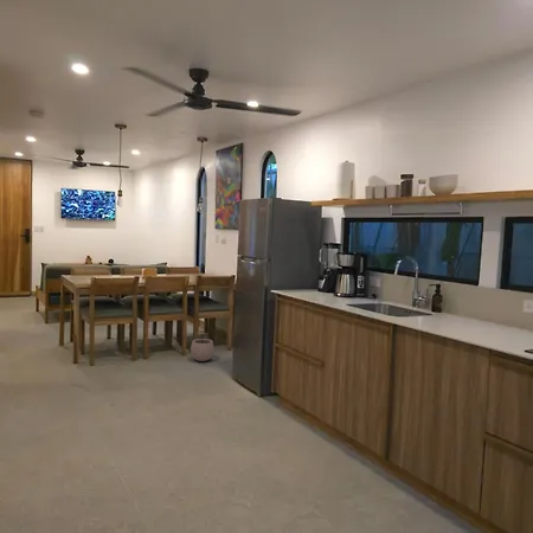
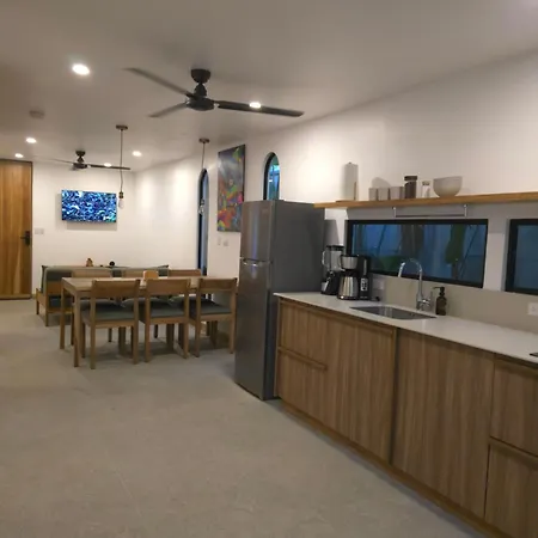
- plant pot [190,332,216,362]
